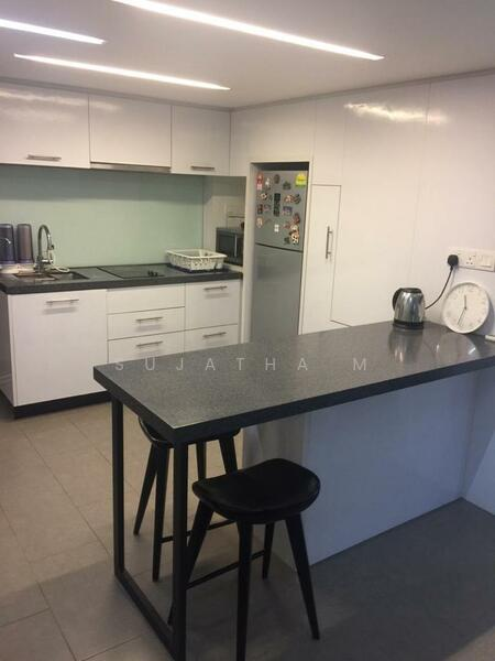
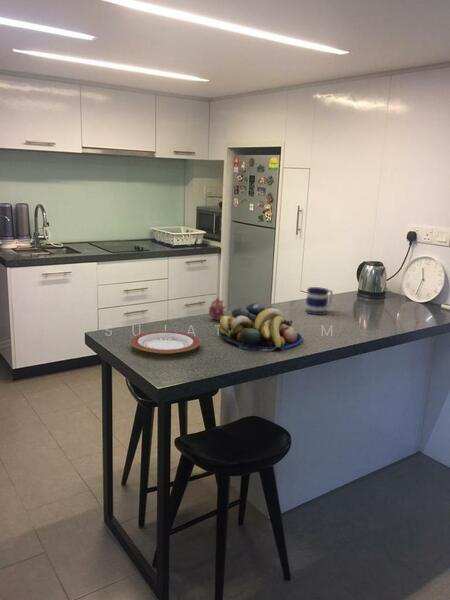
+ plate [129,330,202,355]
+ fruit [207,294,227,321]
+ fruit bowl [217,302,303,352]
+ mug [305,286,334,316]
